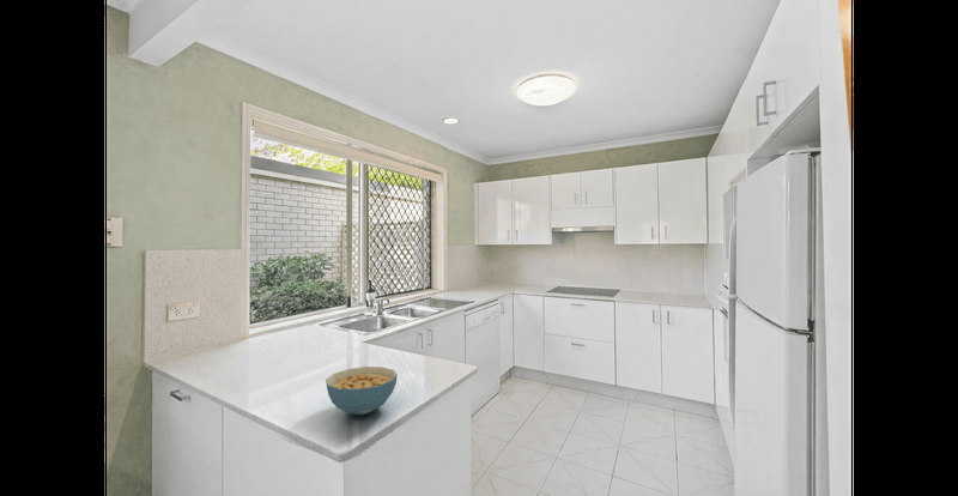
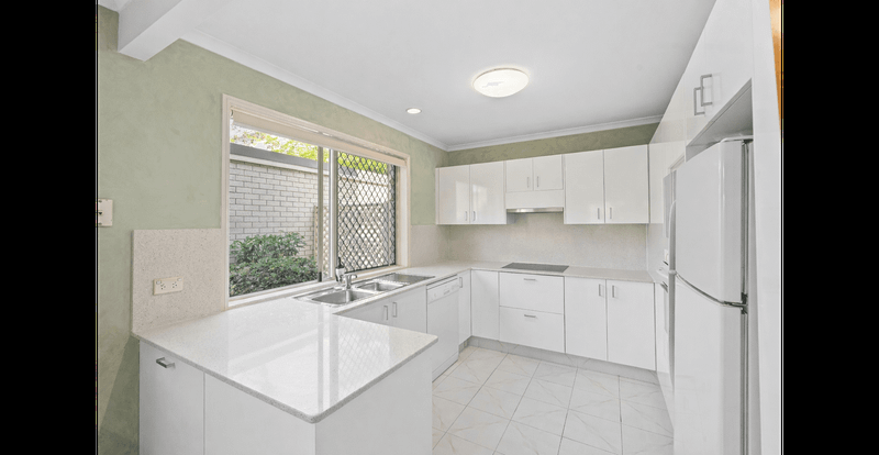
- cereal bowl [325,365,399,416]
